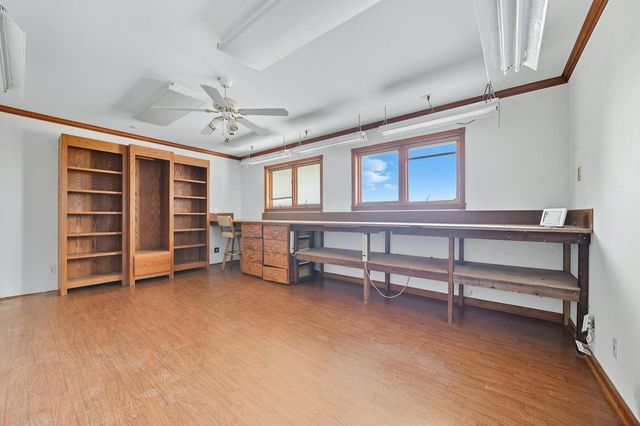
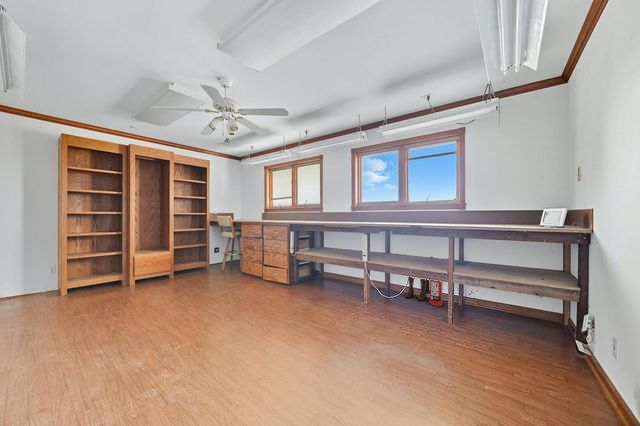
+ boots [404,276,428,302]
+ fire extinguisher [425,278,443,307]
